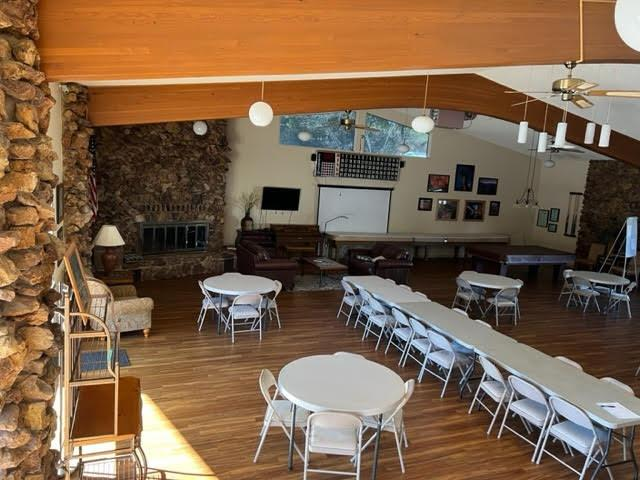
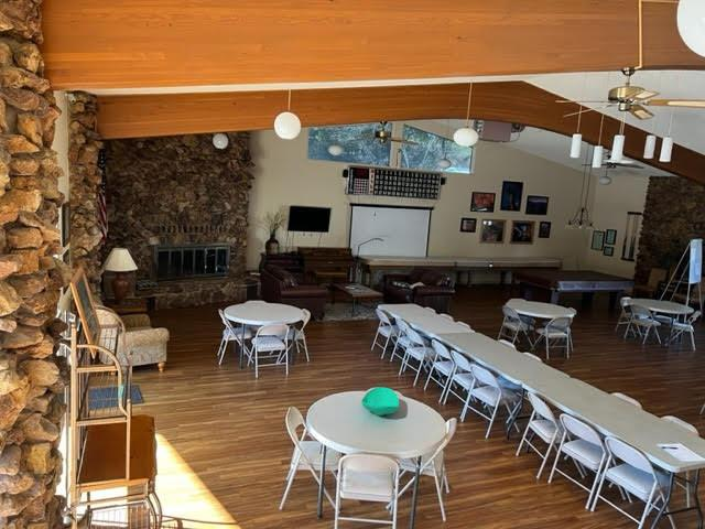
+ table top decor [360,386,400,417]
